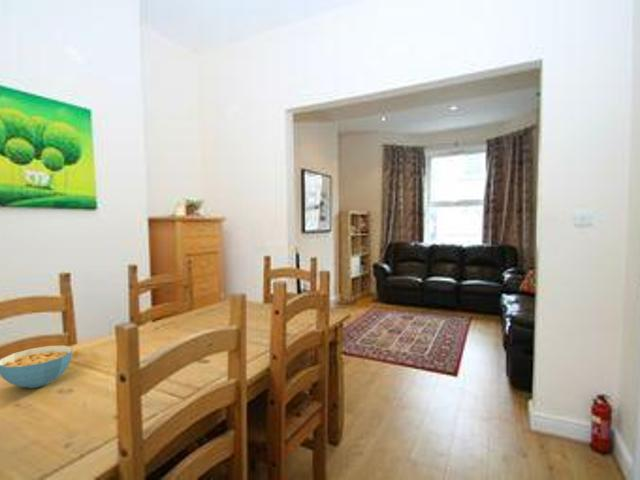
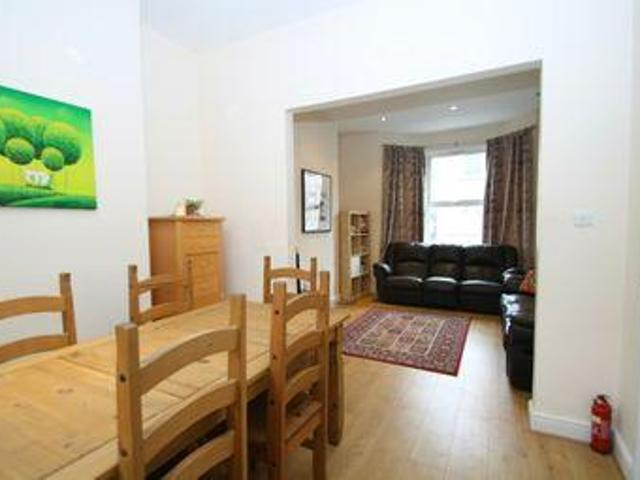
- cereal bowl [0,344,73,389]
